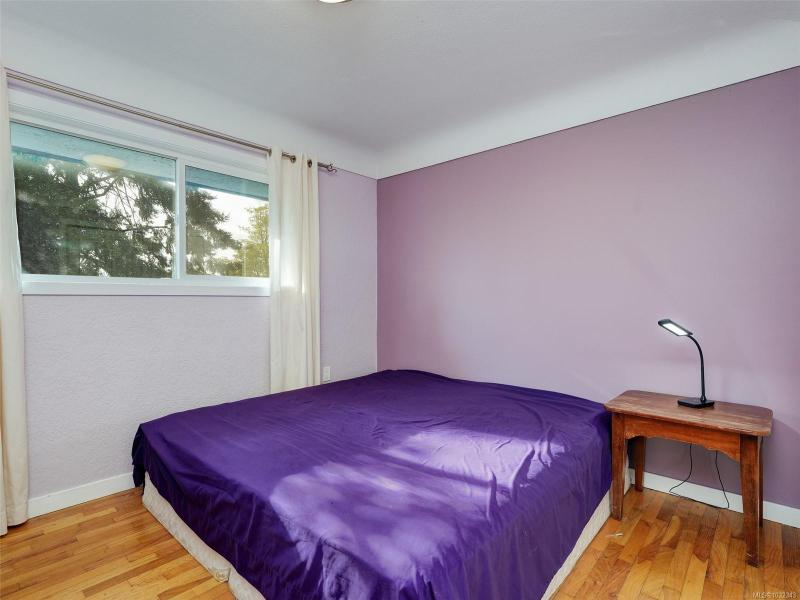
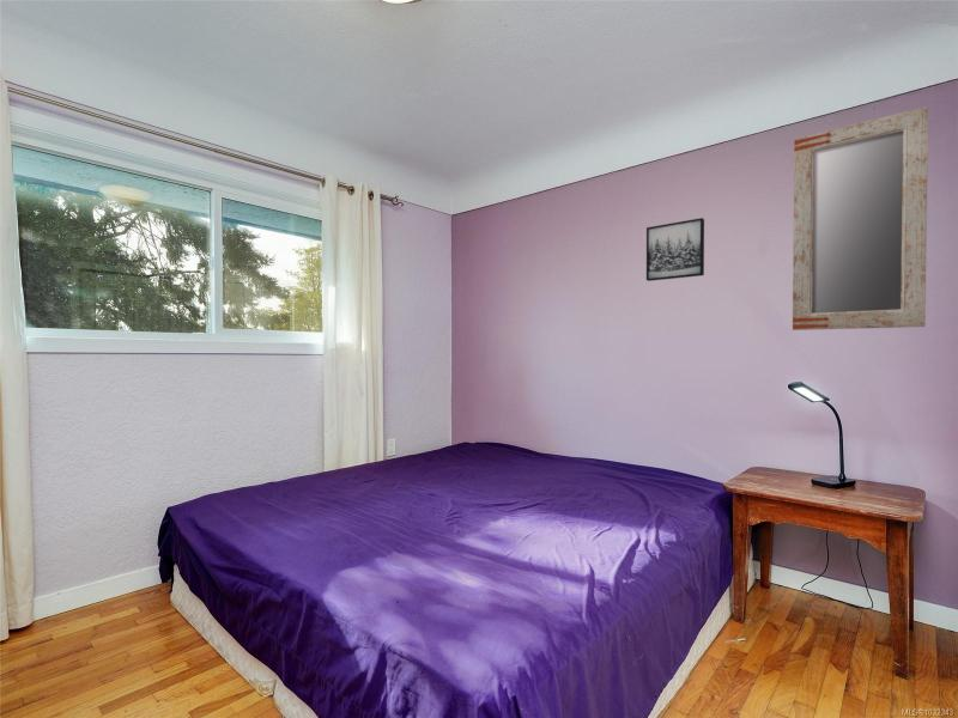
+ home mirror [792,105,929,331]
+ wall art [645,217,705,282]
